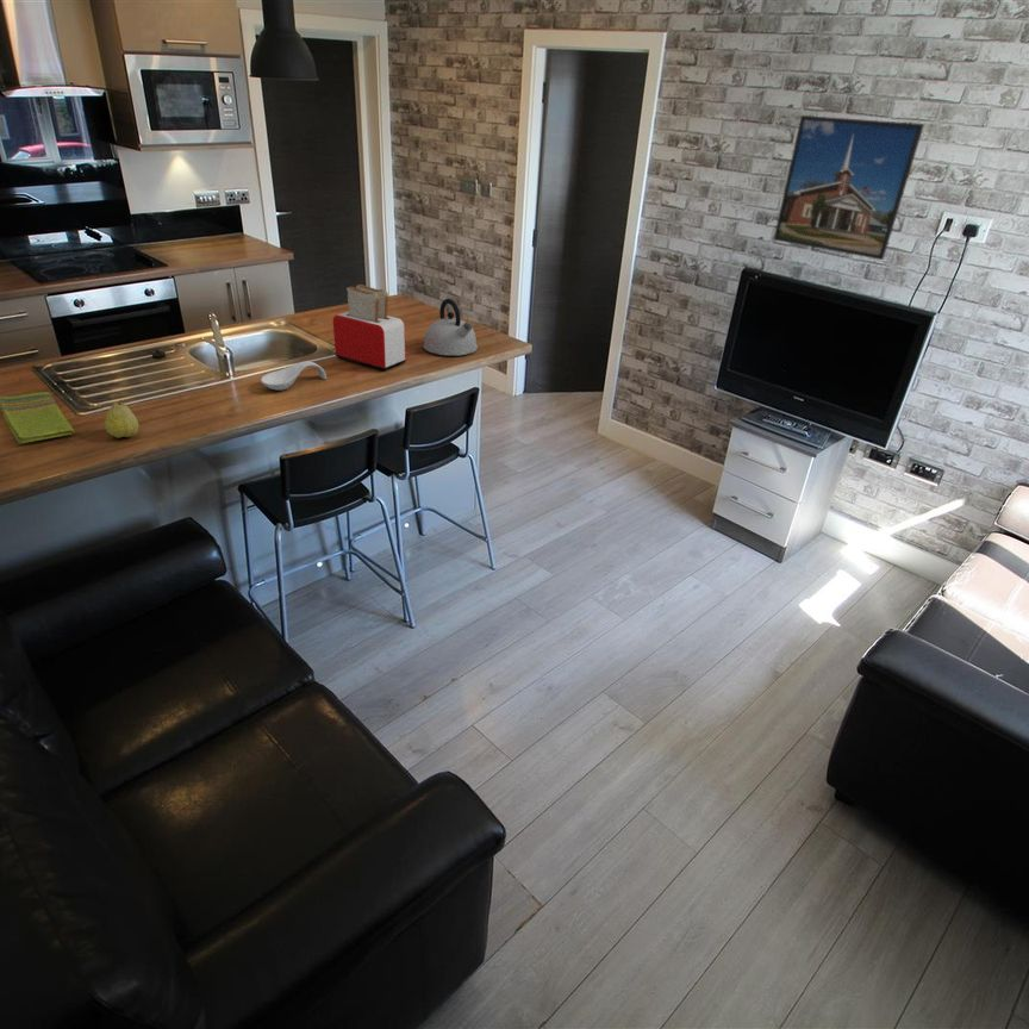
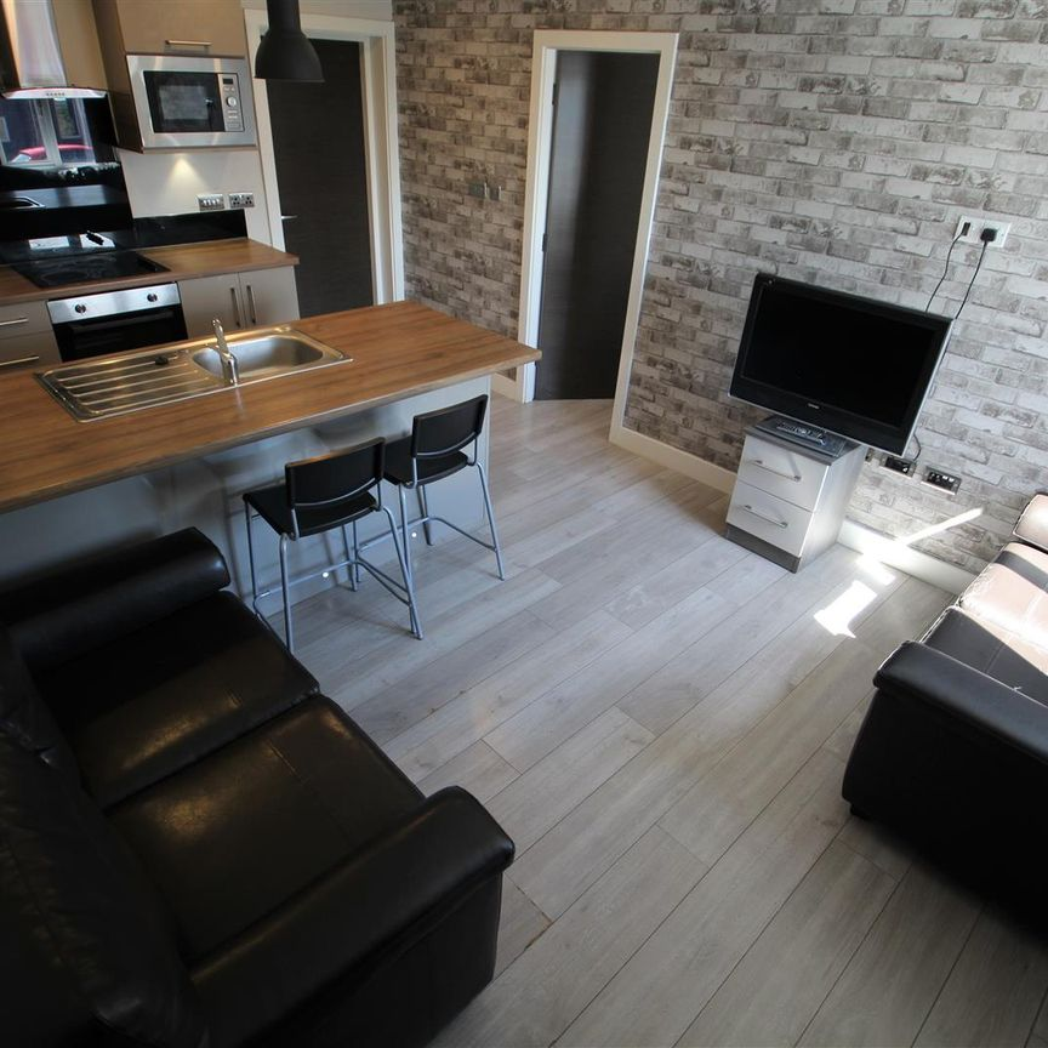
- fruit [104,399,139,438]
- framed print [773,114,925,261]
- spoon rest [260,361,328,392]
- kettle [422,298,479,357]
- toaster [332,283,407,372]
- dish towel [0,391,75,444]
